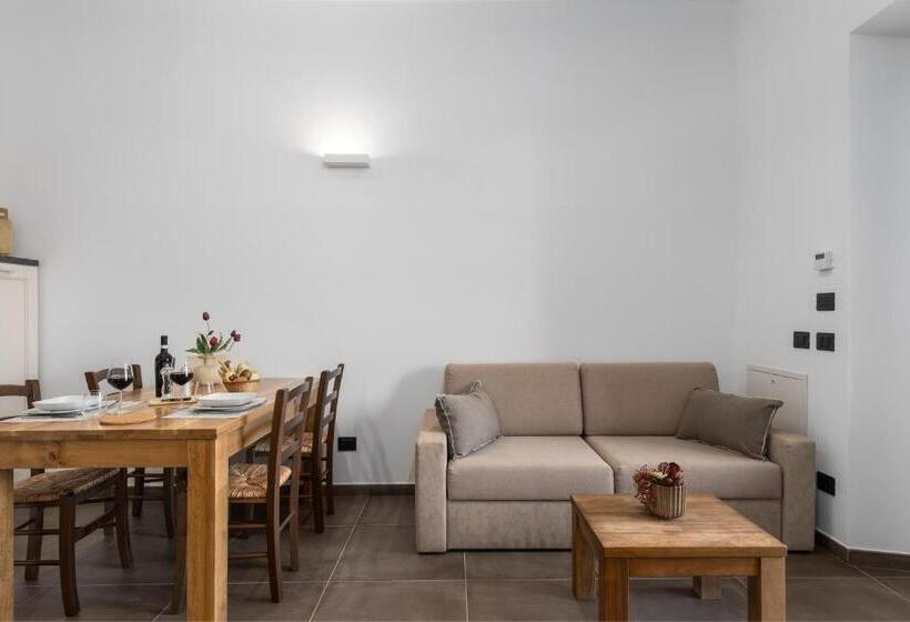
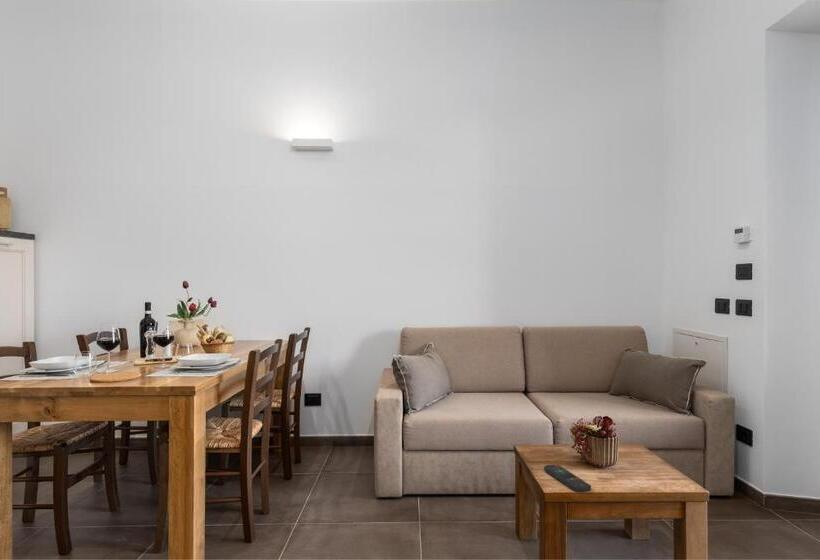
+ remote control [543,464,592,493]
